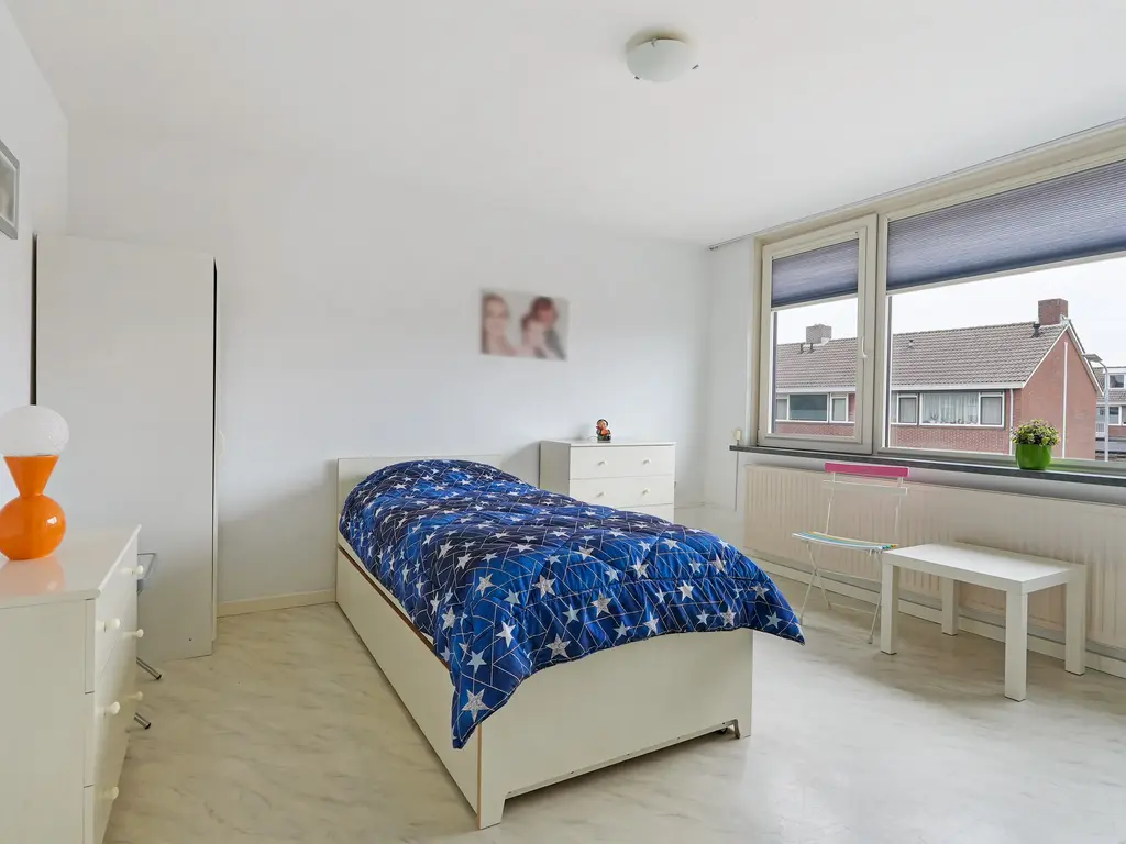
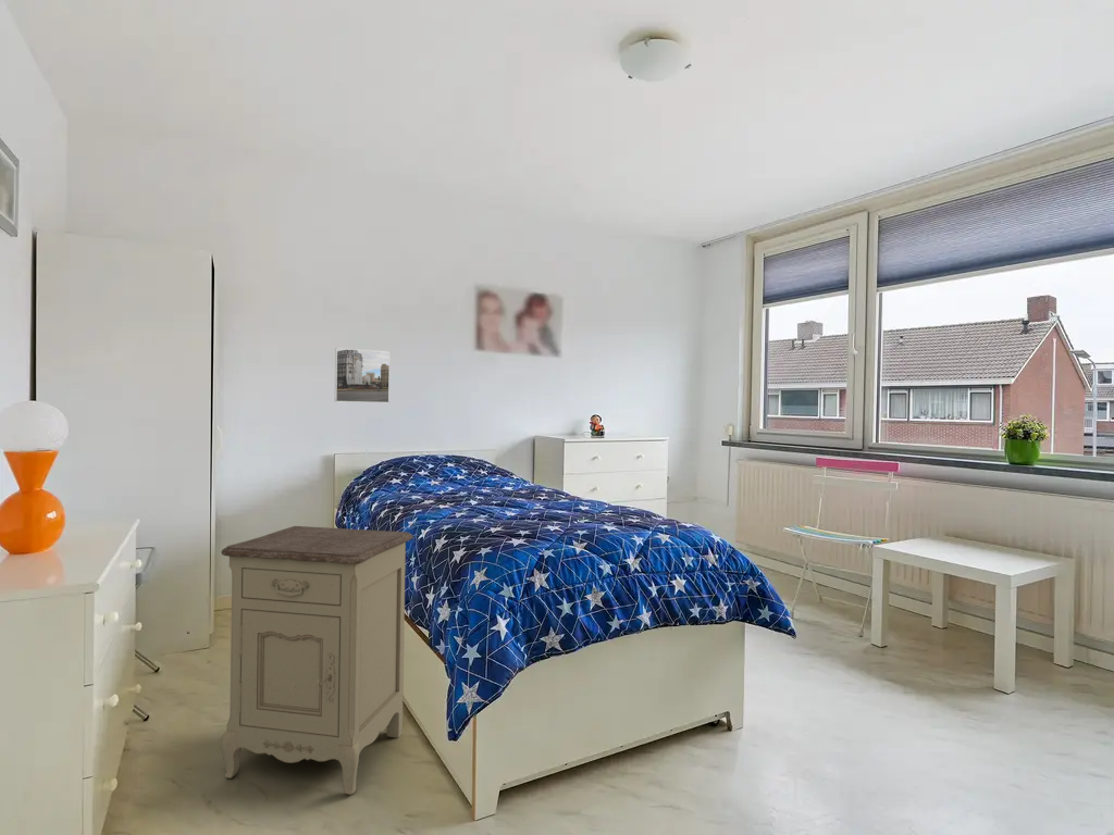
+ nightstand [220,525,414,796]
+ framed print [334,347,392,404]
